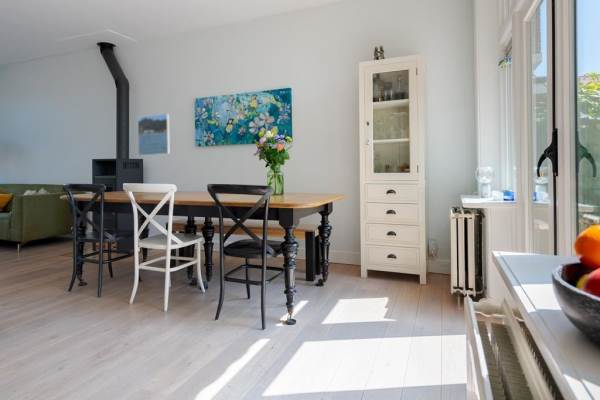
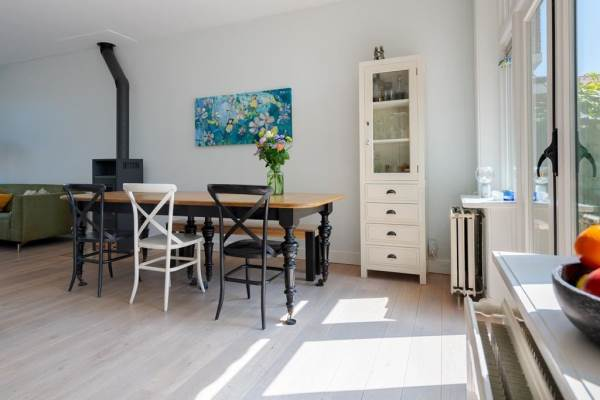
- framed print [137,113,171,157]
